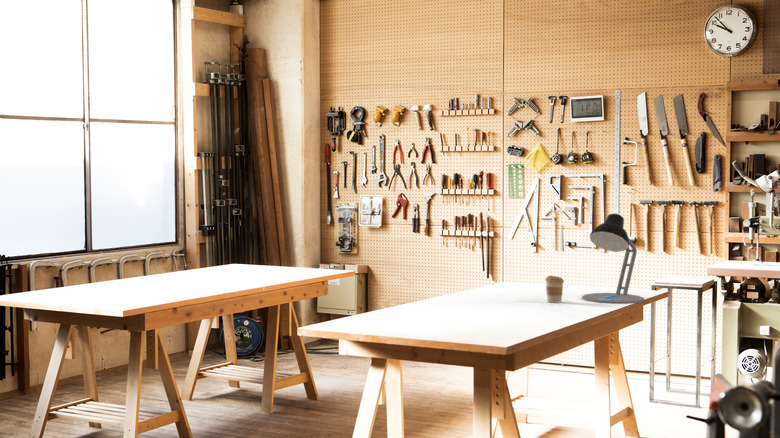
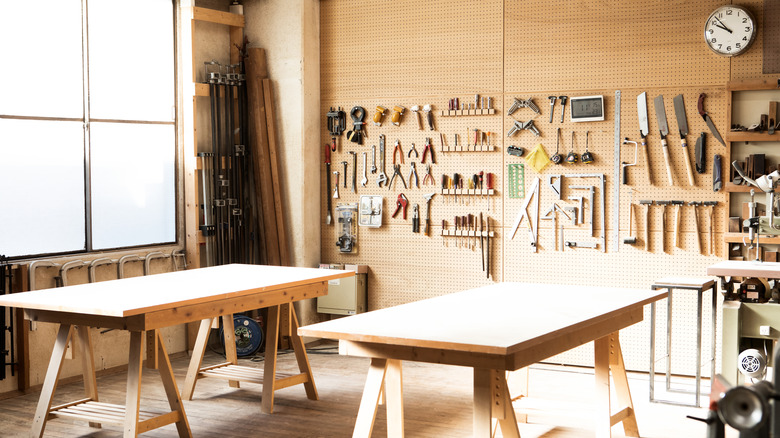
- desk lamp [581,213,645,305]
- coffee cup [545,275,565,304]
